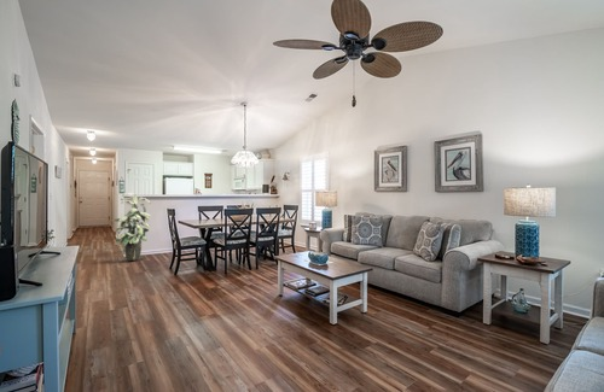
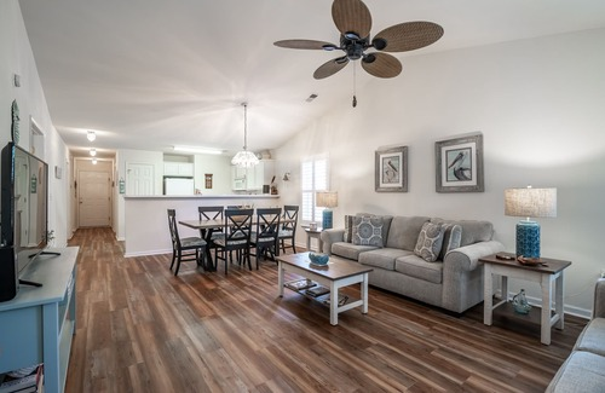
- indoor plant [112,192,152,262]
